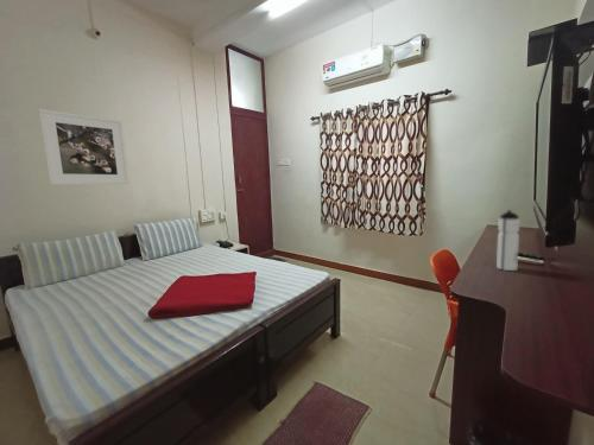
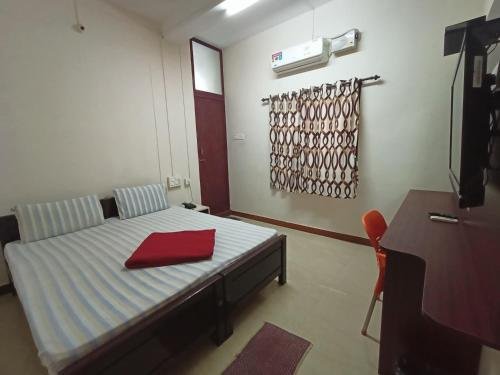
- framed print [38,108,131,186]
- water bottle [495,209,522,272]
